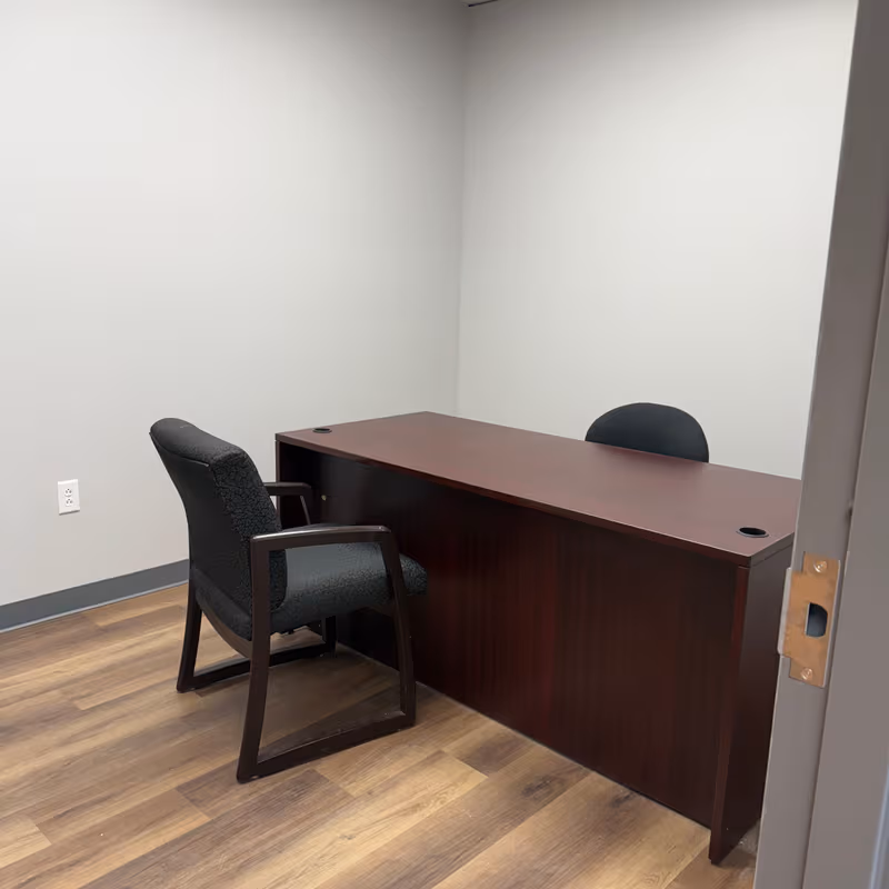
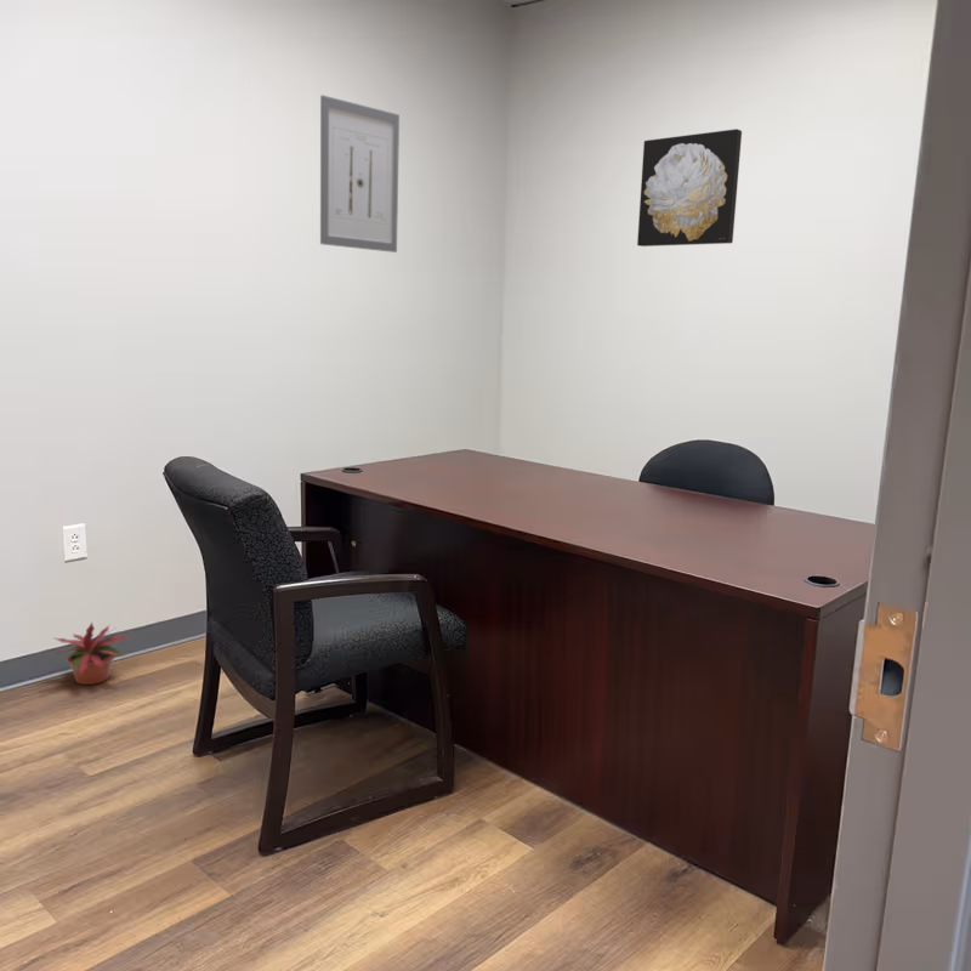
+ wall art [636,127,743,248]
+ potted plant [49,621,131,686]
+ wall art [319,93,401,254]
